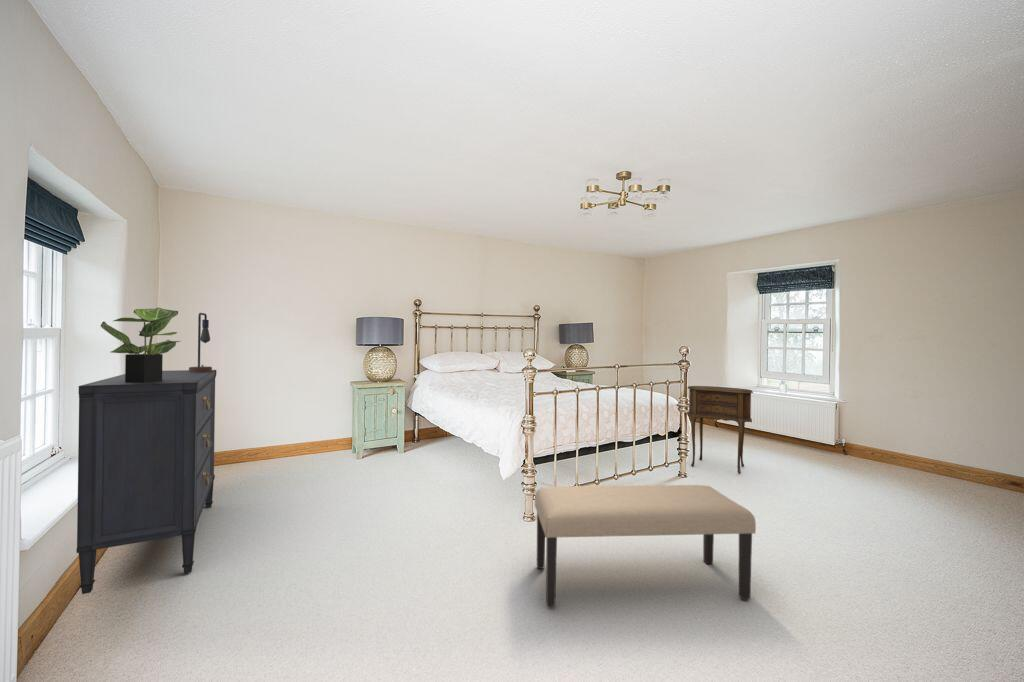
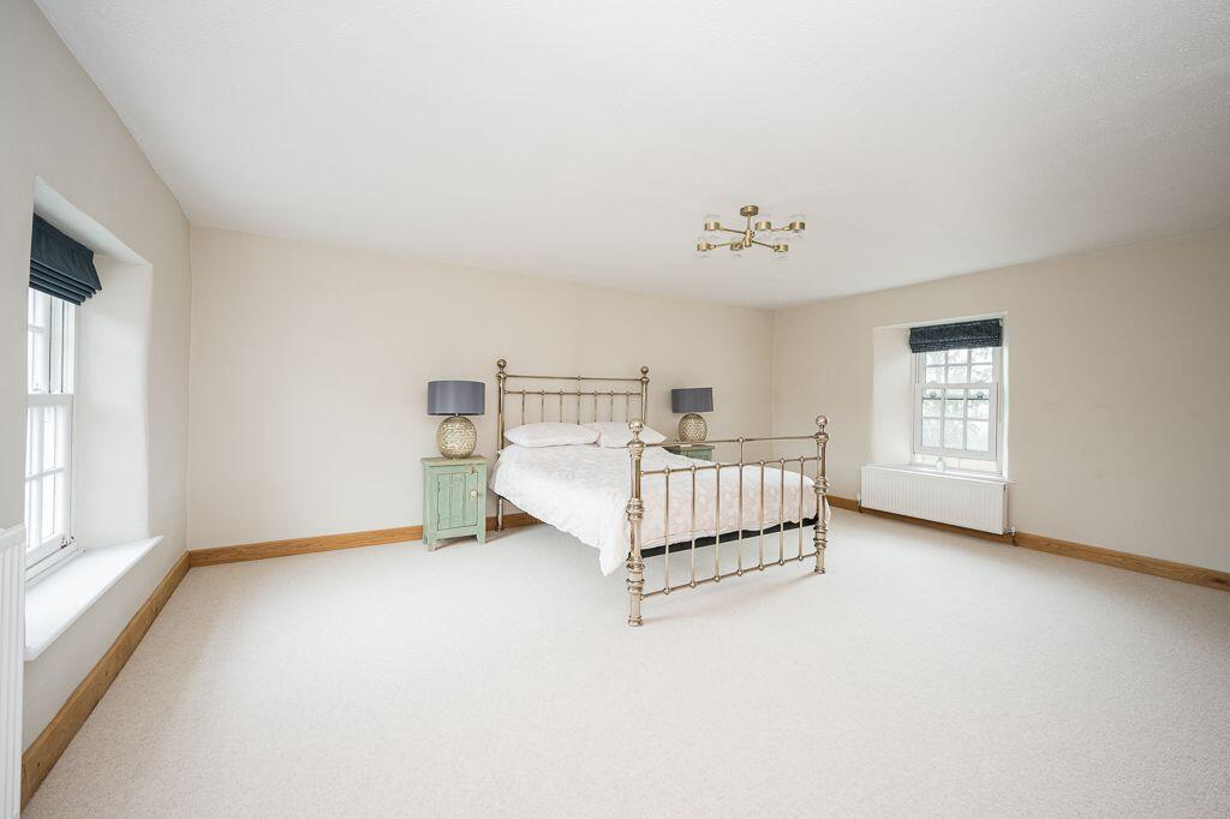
- table lamp [188,312,213,372]
- side table [687,385,754,475]
- dresser [76,369,217,595]
- bench [534,484,757,607]
- potted plant [100,307,181,383]
